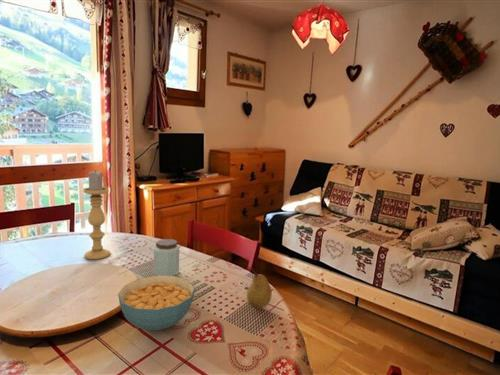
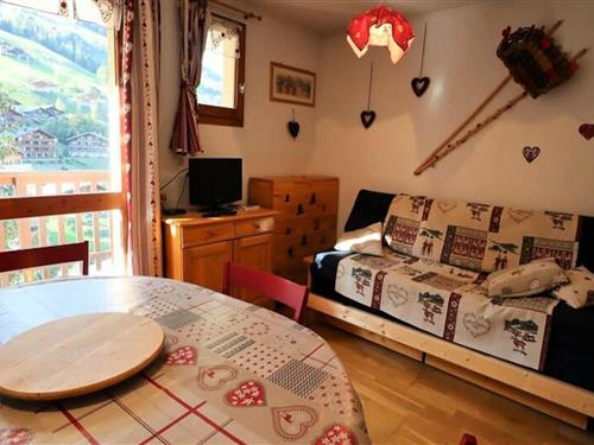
- cereal bowl [117,275,196,331]
- fruit [246,266,273,309]
- candle holder [82,169,111,260]
- peanut butter [153,238,180,276]
